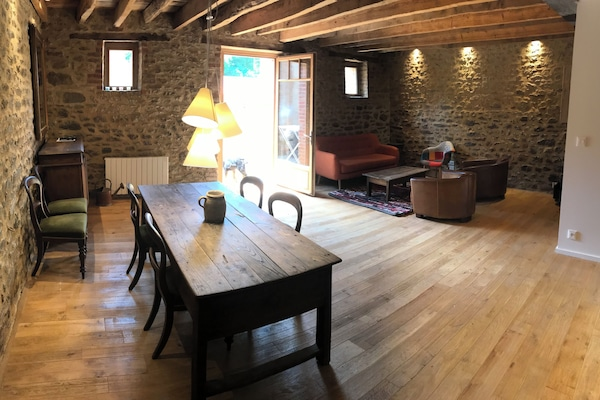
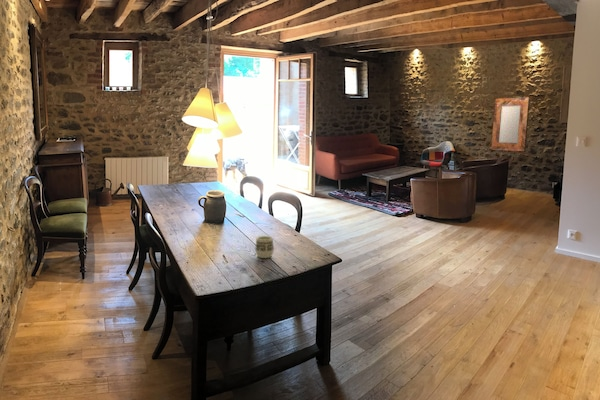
+ home mirror [490,96,531,152]
+ cup [254,235,275,259]
